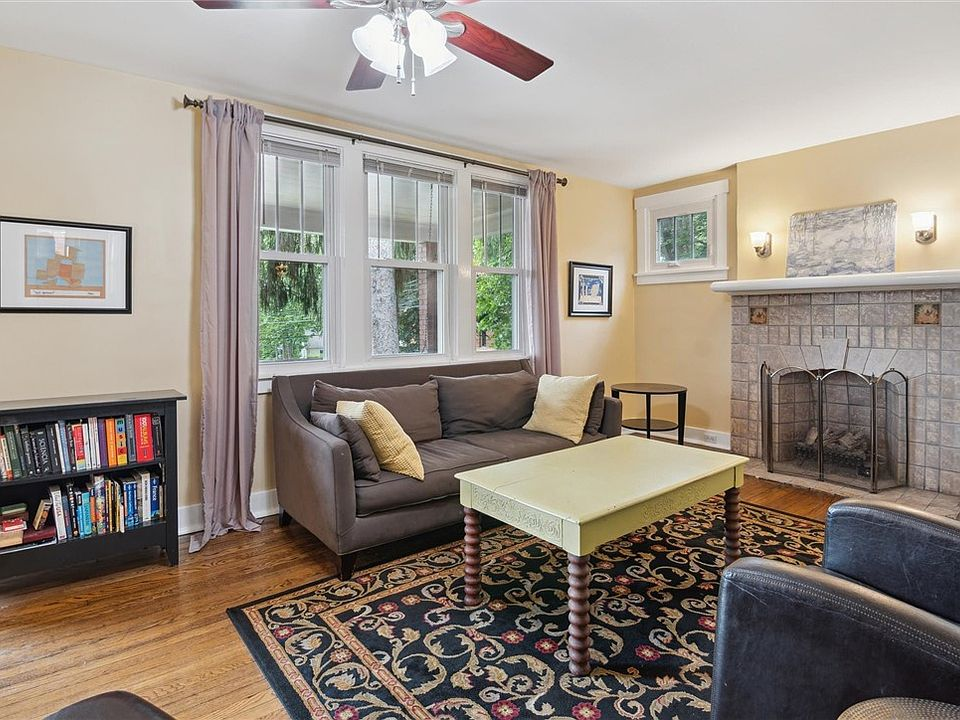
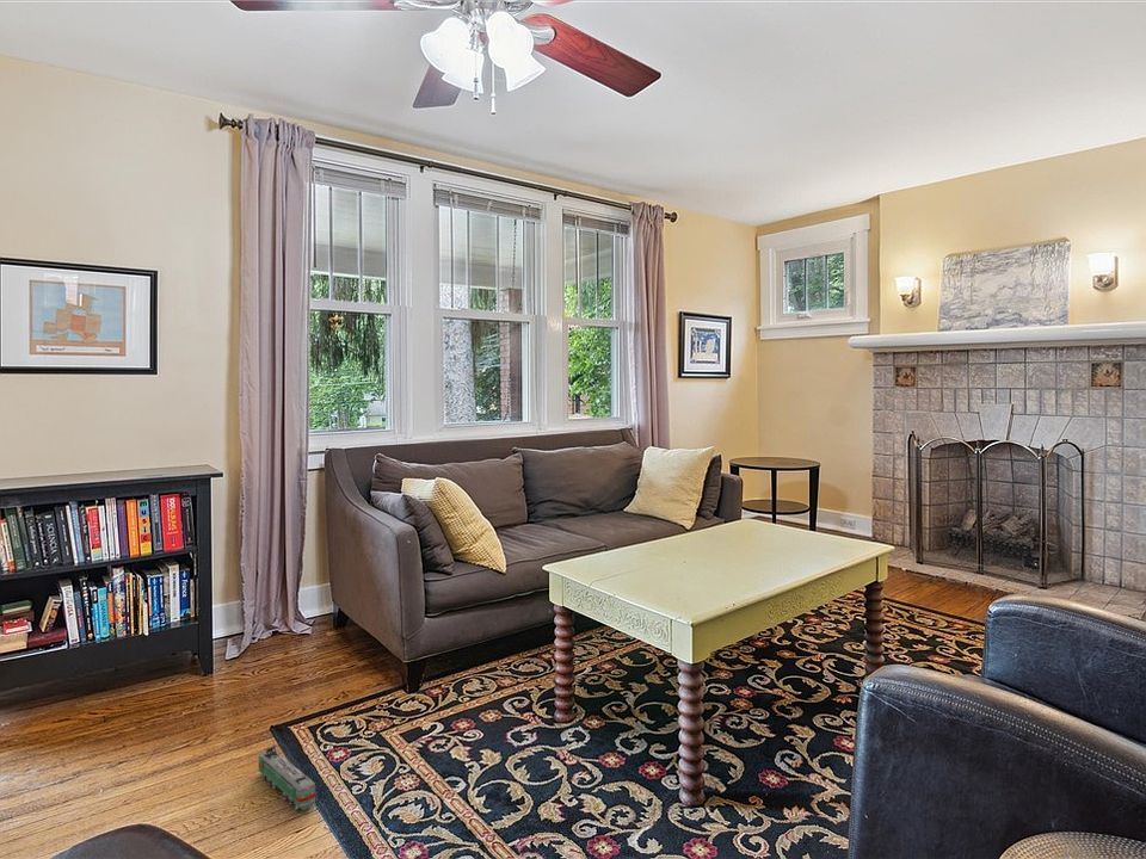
+ toy train [257,744,316,811]
